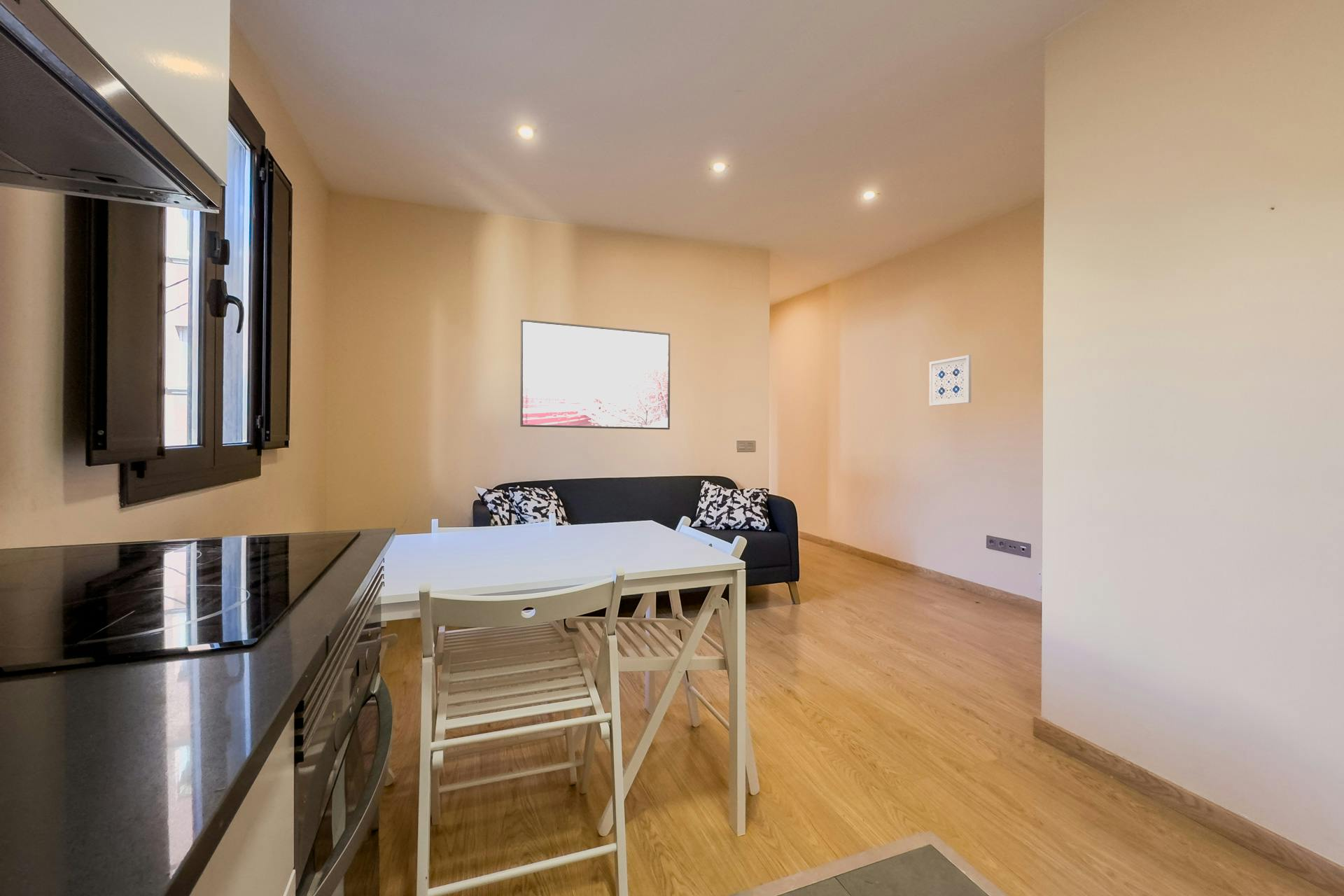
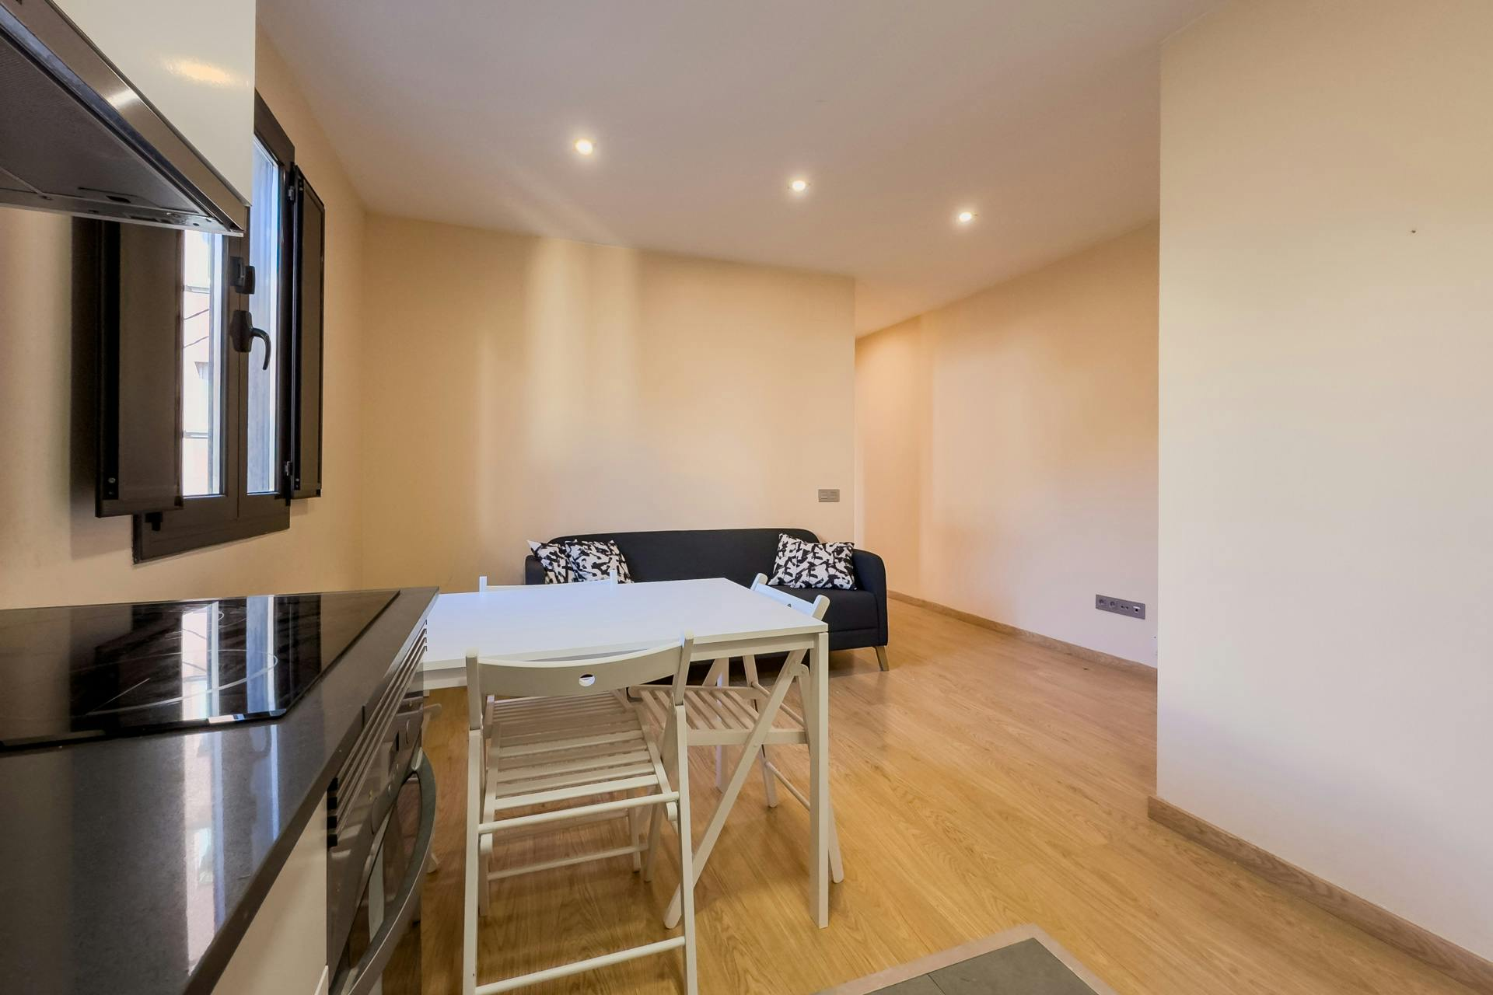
- wall art [928,354,972,407]
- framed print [519,318,671,430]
